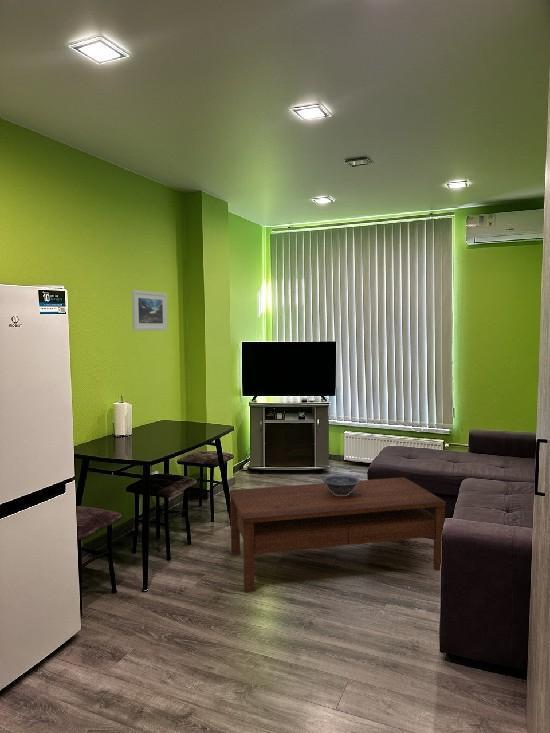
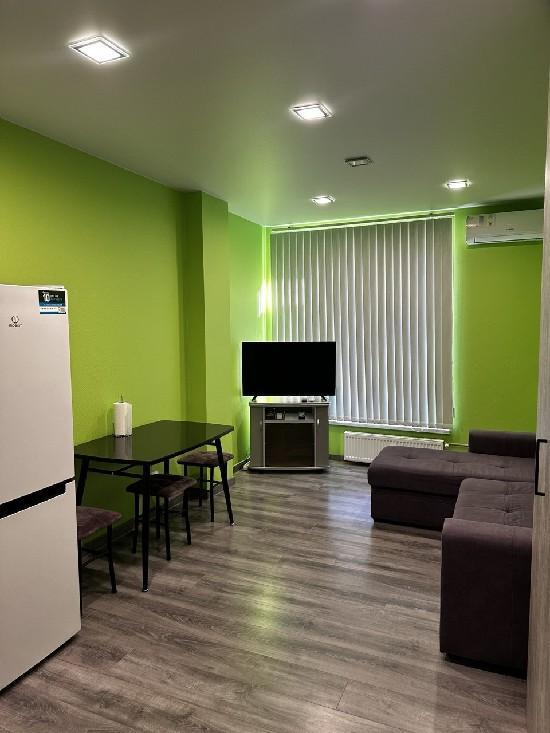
- decorative bowl [322,474,361,496]
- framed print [131,289,168,331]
- coffee table [229,476,446,593]
